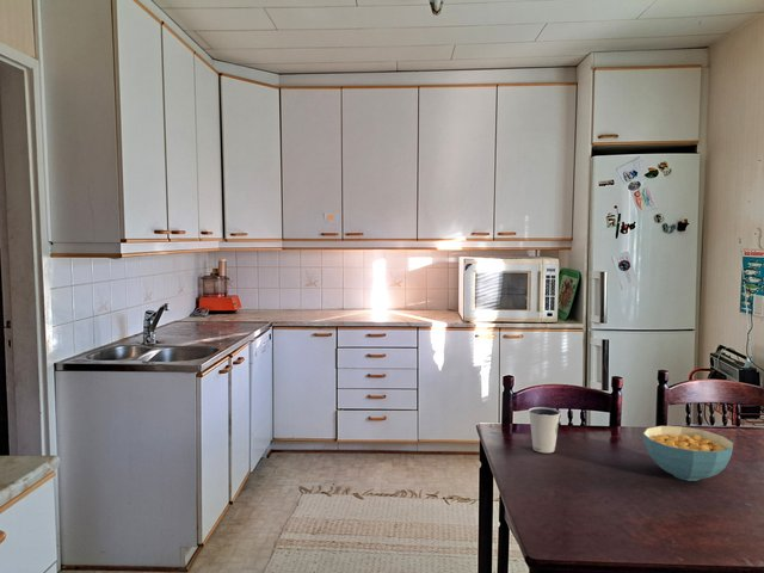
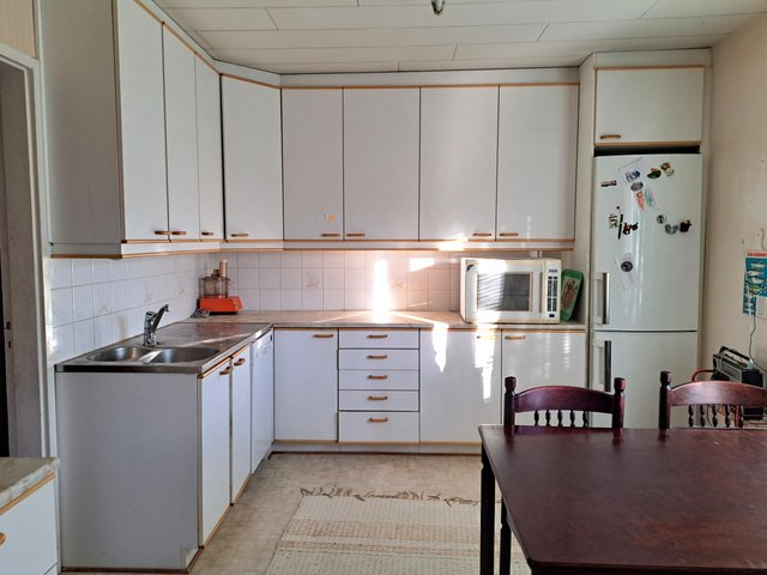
- cereal bowl [642,425,734,482]
- dixie cup [528,406,562,454]
